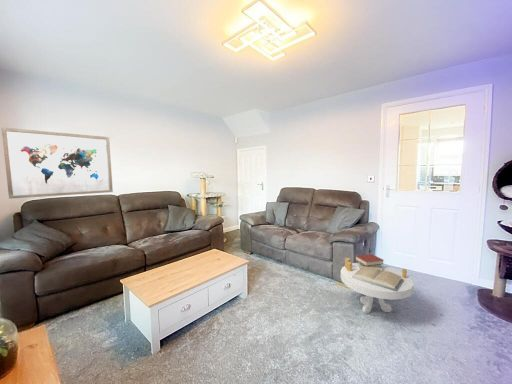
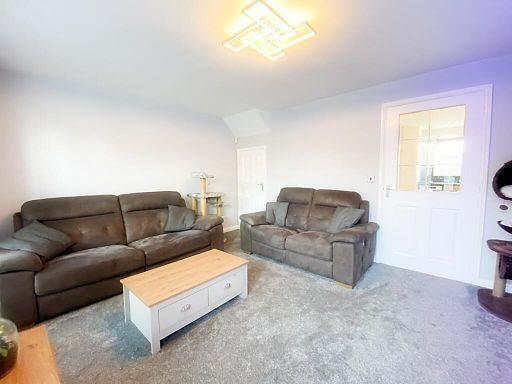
- side table [340,253,415,315]
- wall art [1,126,114,200]
